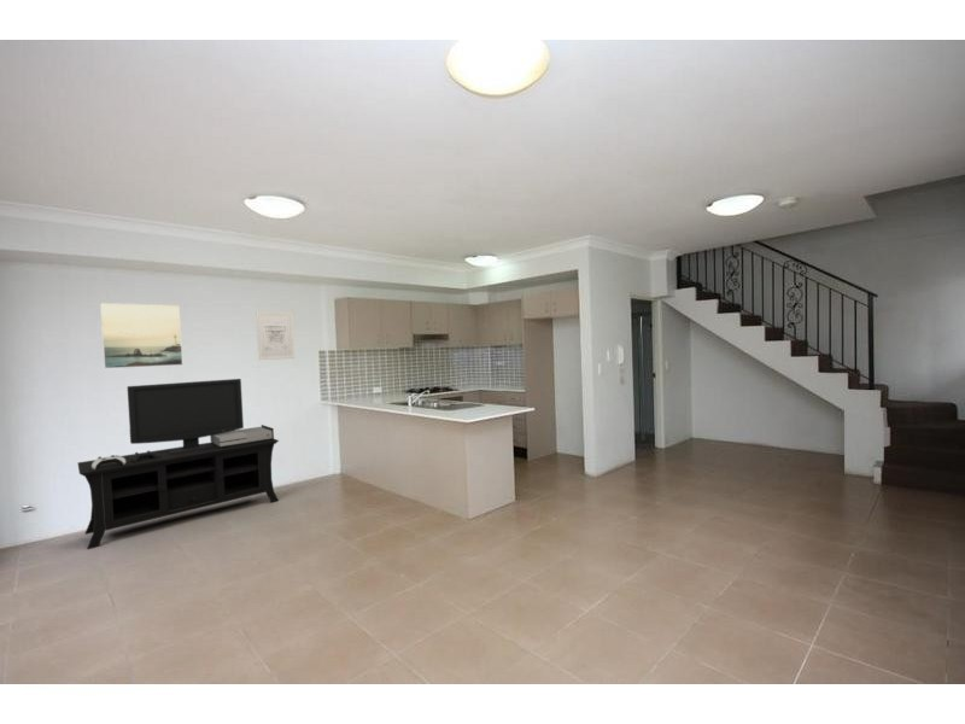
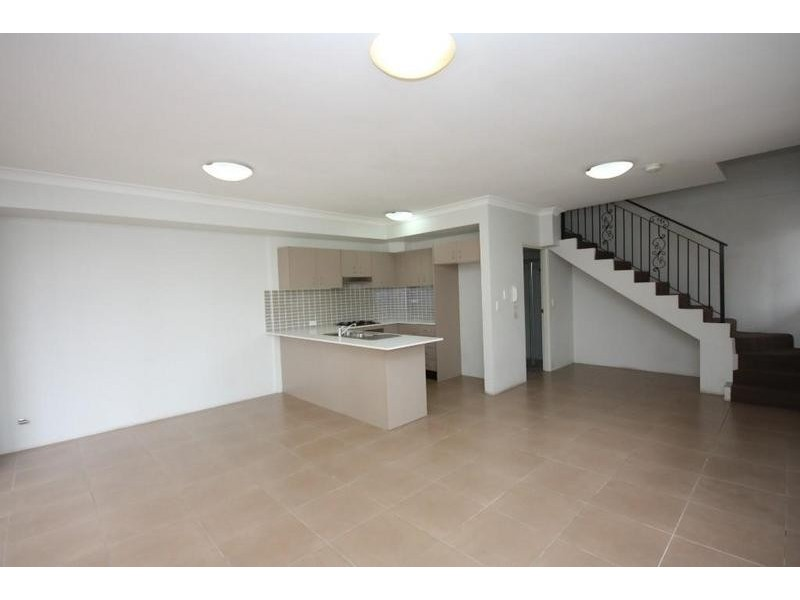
- wall art [256,310,296,361]
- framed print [99,302,183,369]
- media console [76,378,280,550]
